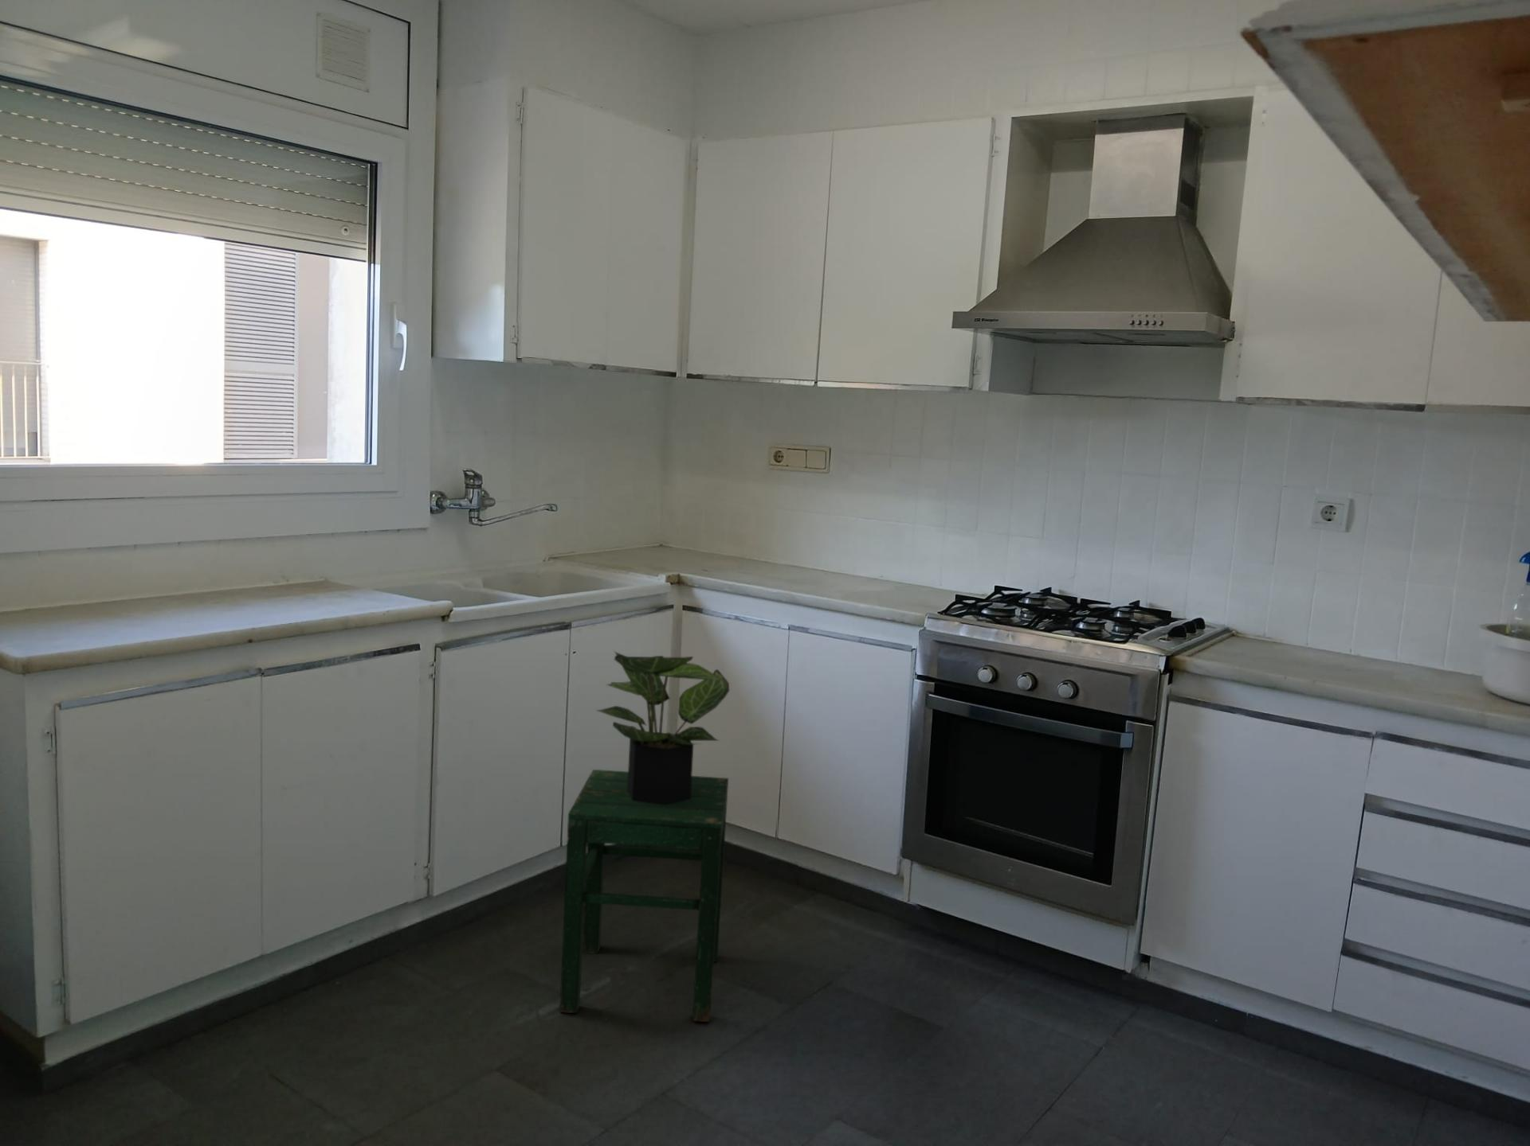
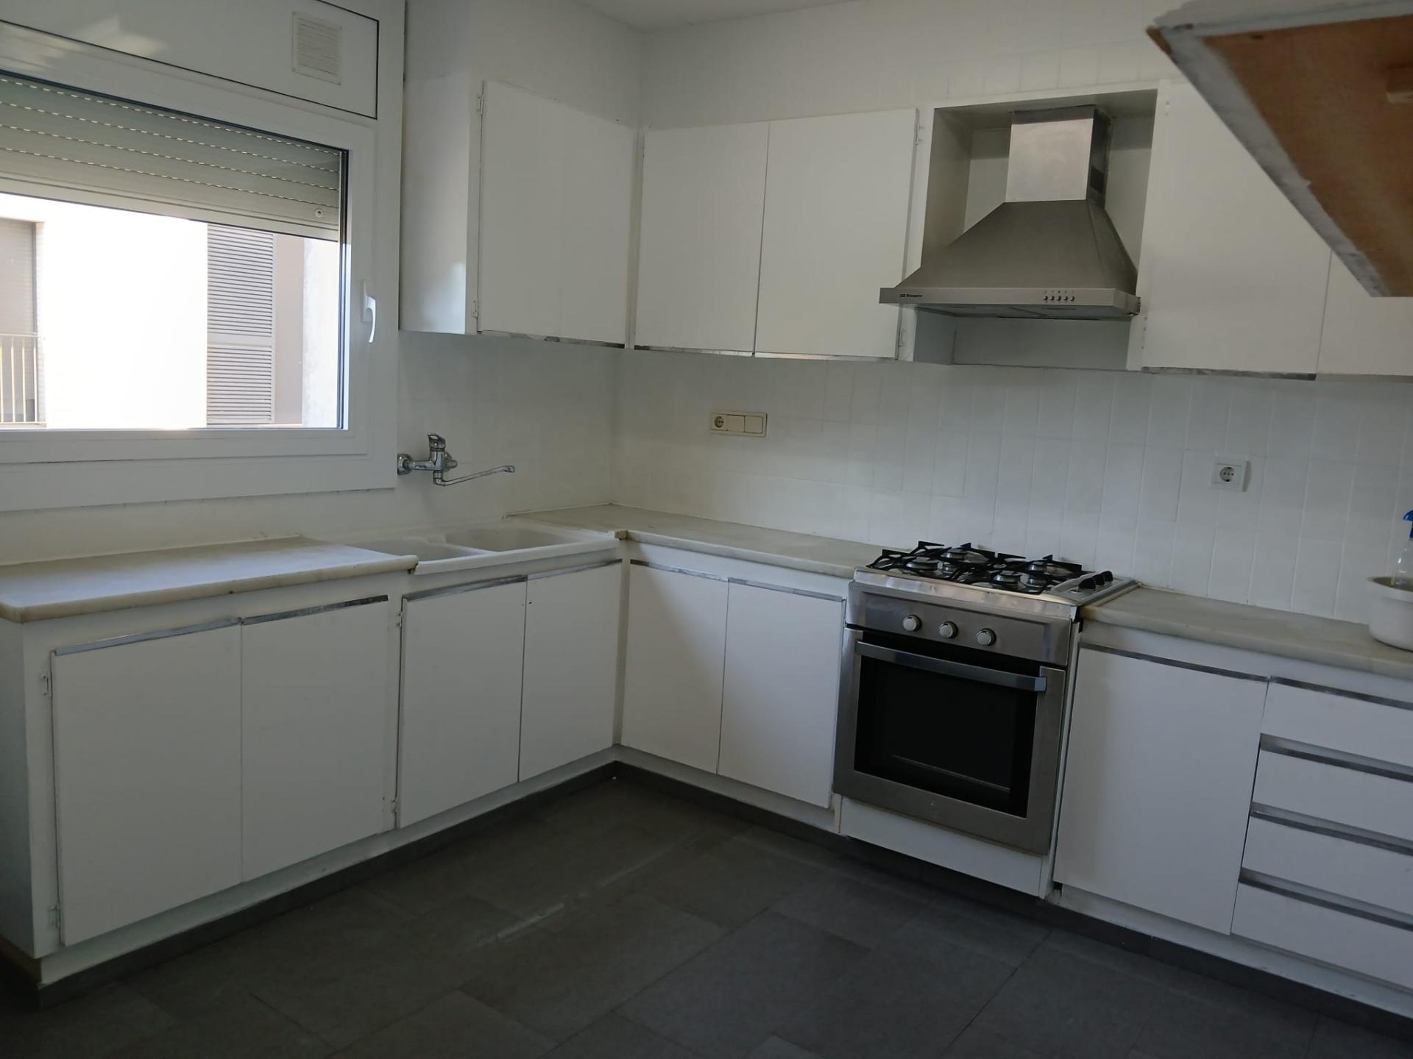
- stool [559,769,729,1023]
- potted plant [595,649,730,805]
